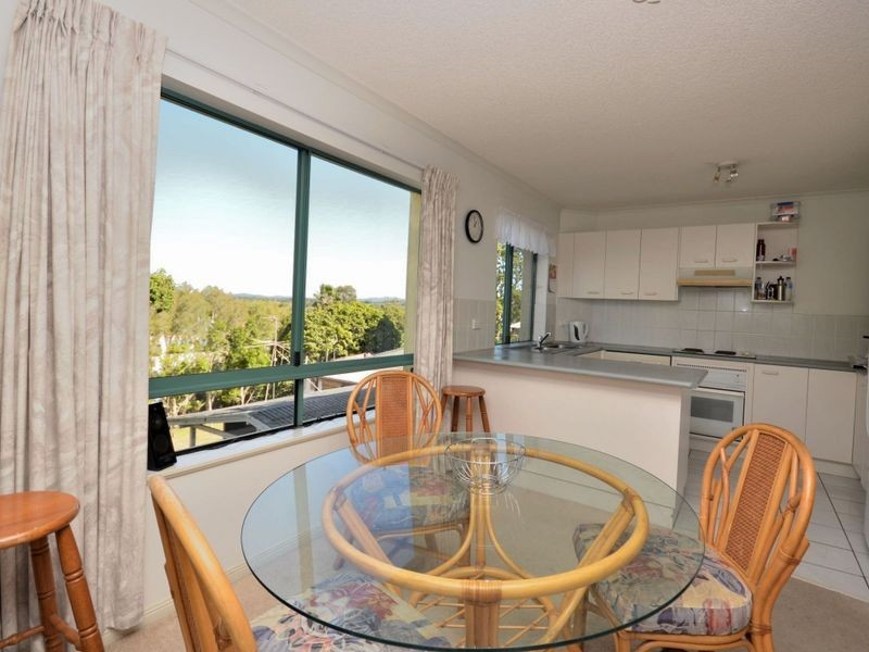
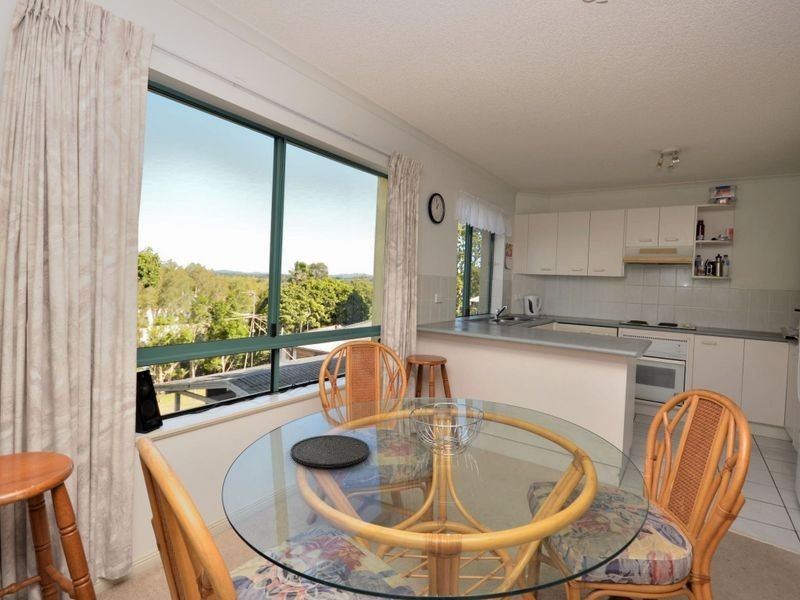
+ plate [290,434,370,469]
